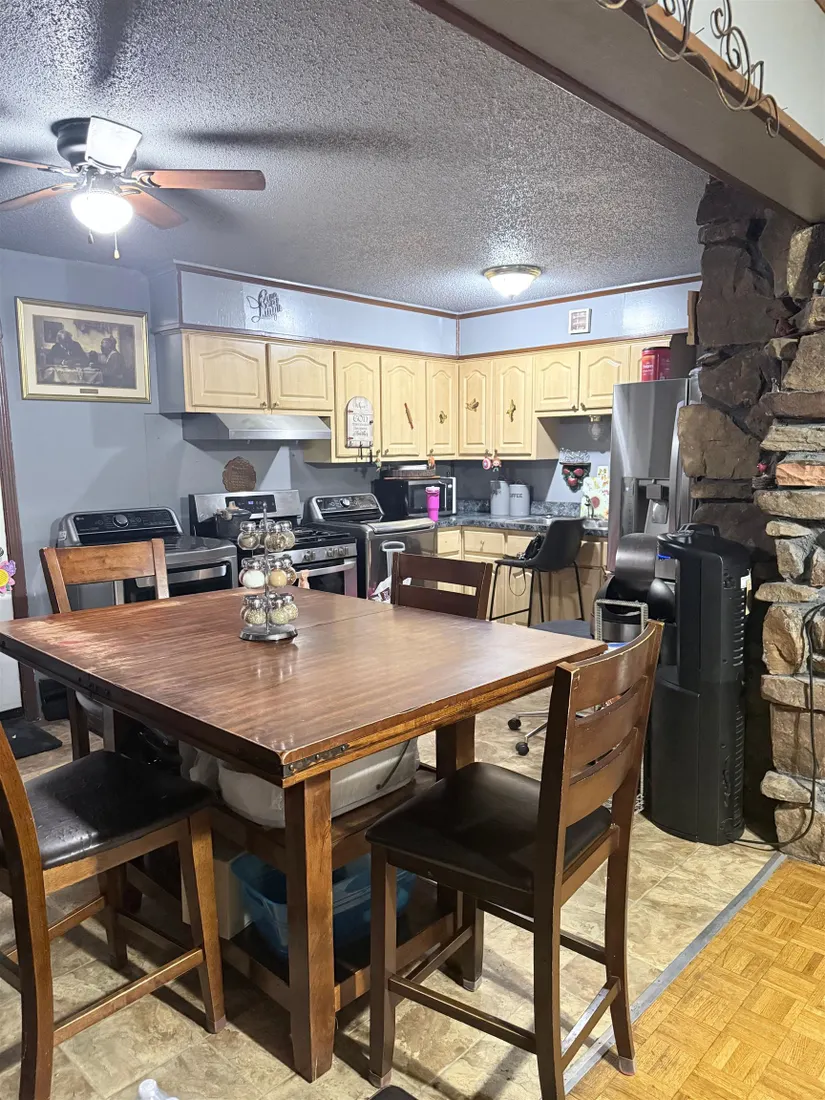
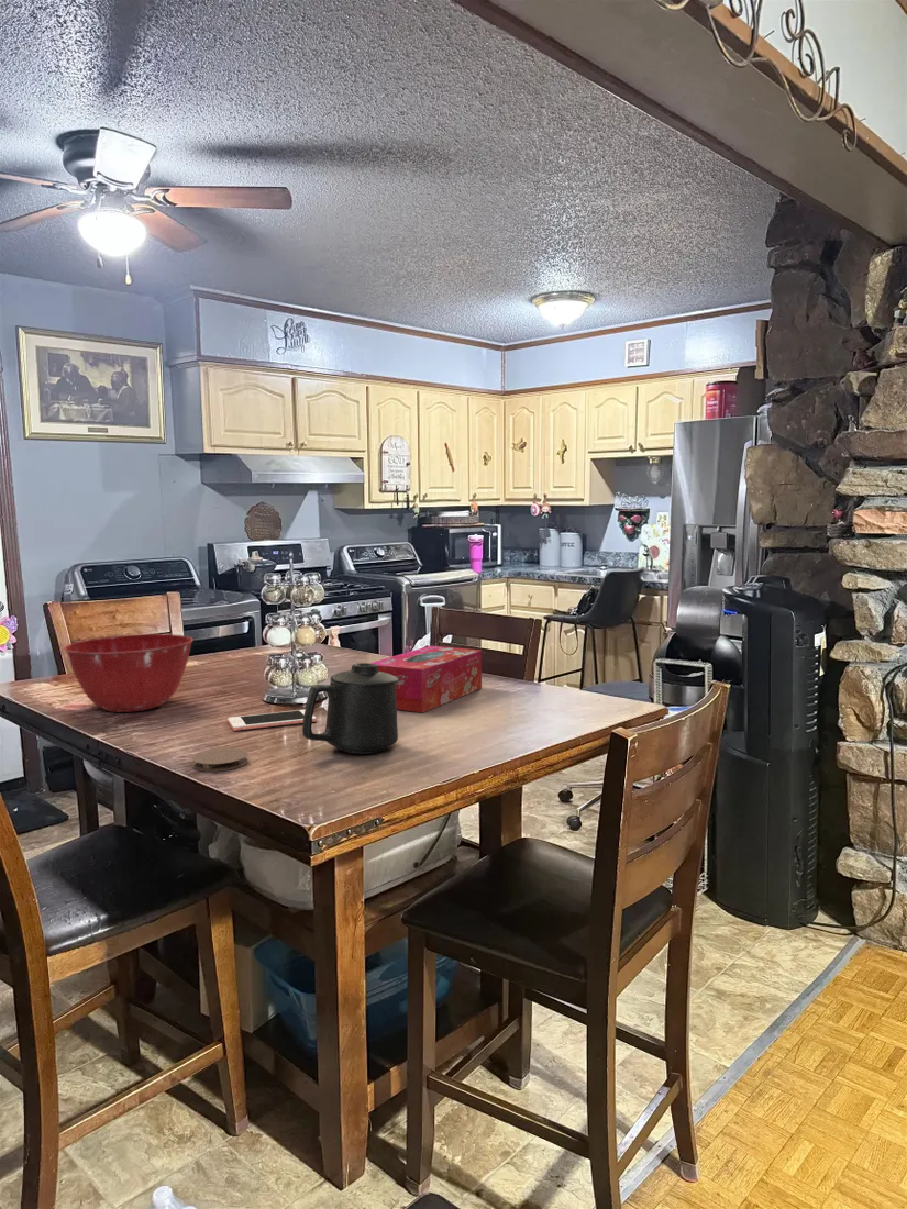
+ coaster [191,747,250,773]
+ tissue box [368,645,483,713]
+ mug [301,662,399,754]
+ mixing bowl [63,633,195,713]
+ cell phone [226,709,318,732]
